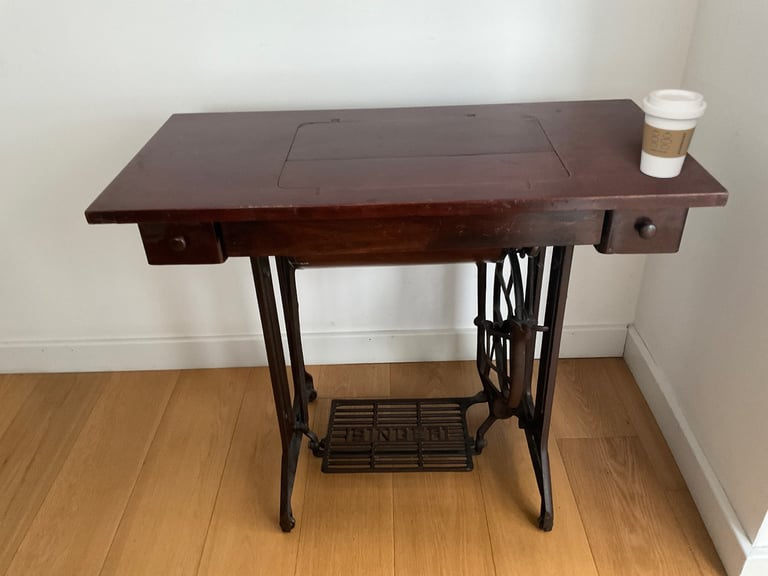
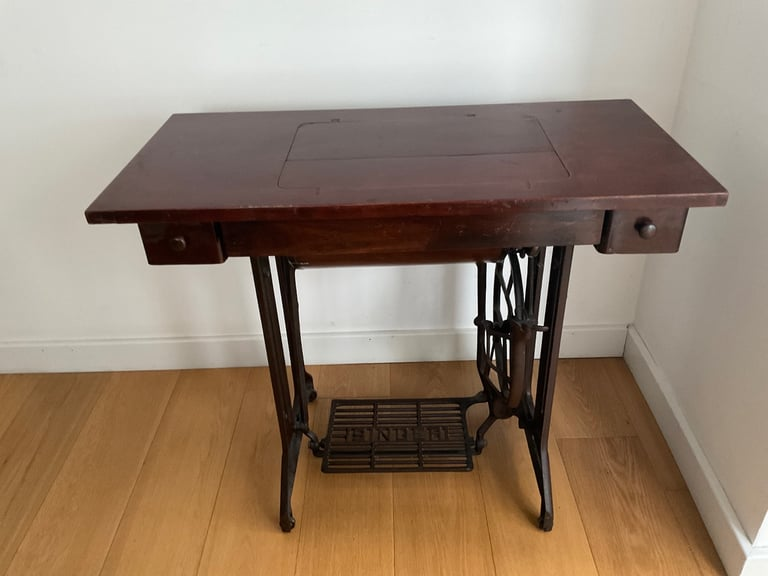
- coffee cup [639,88,708,179]
